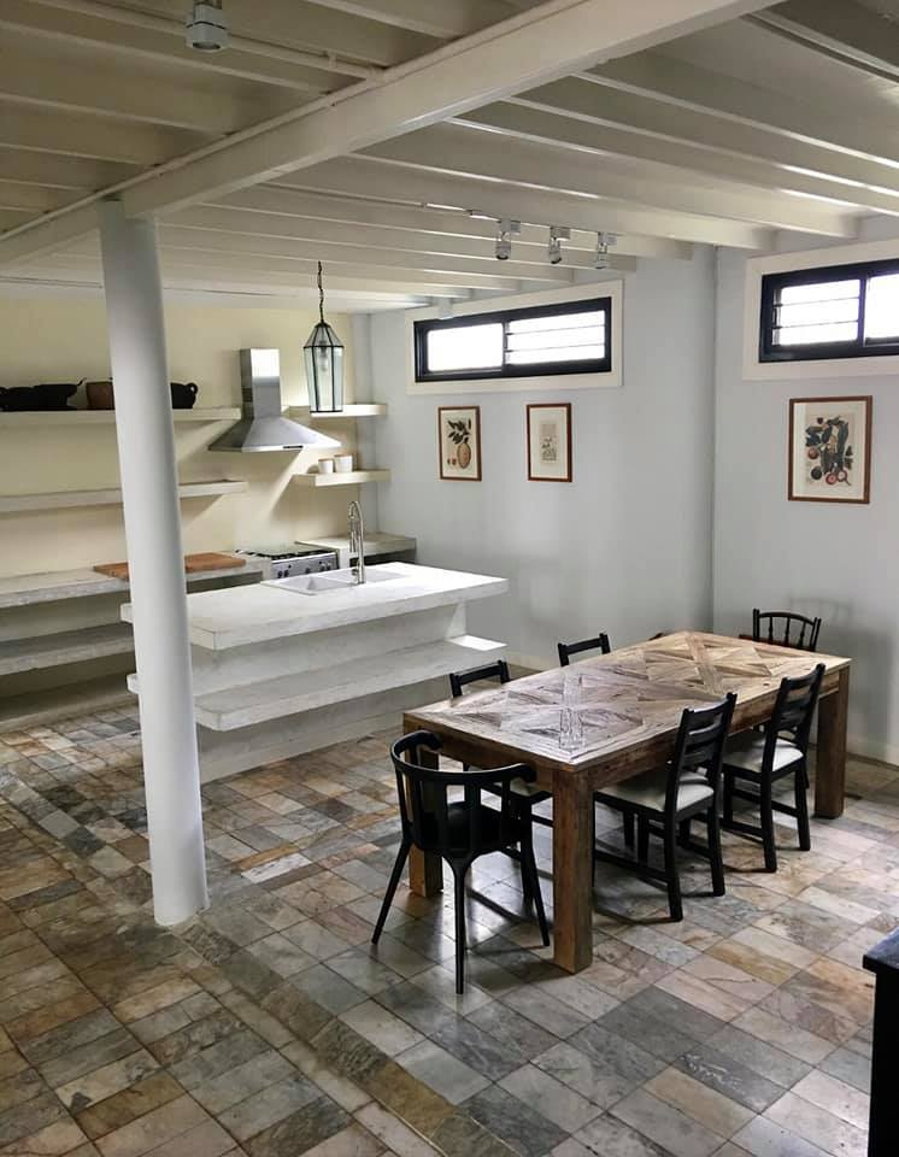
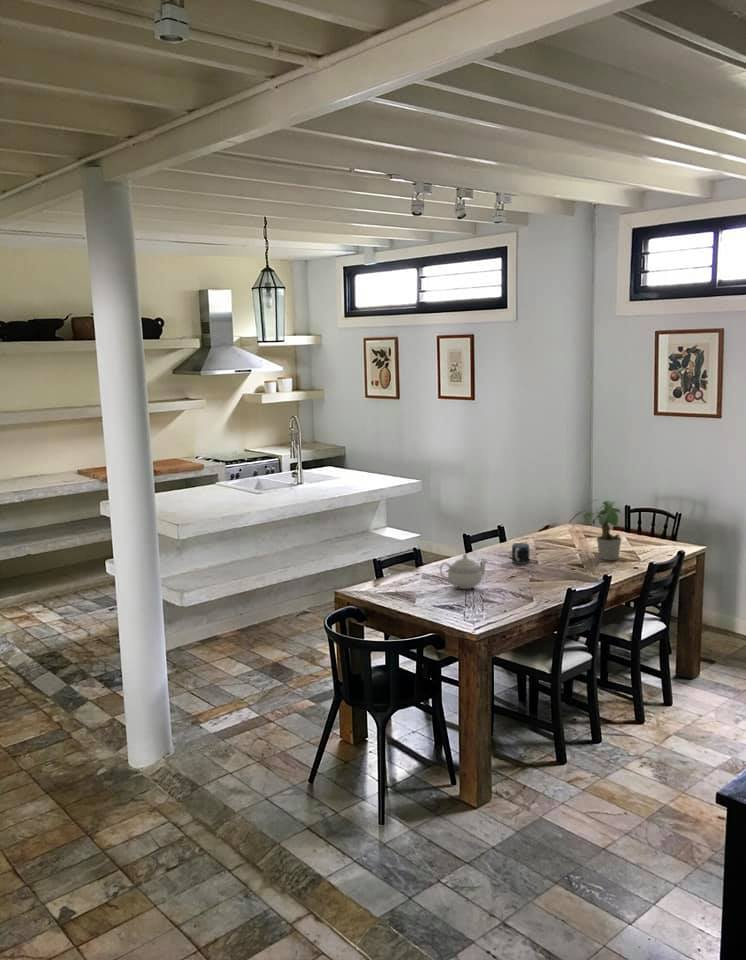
+ mug [511,542,530,565]
+ potted plant [567,498,623,561]
+ teapot [439,553,488,590]
